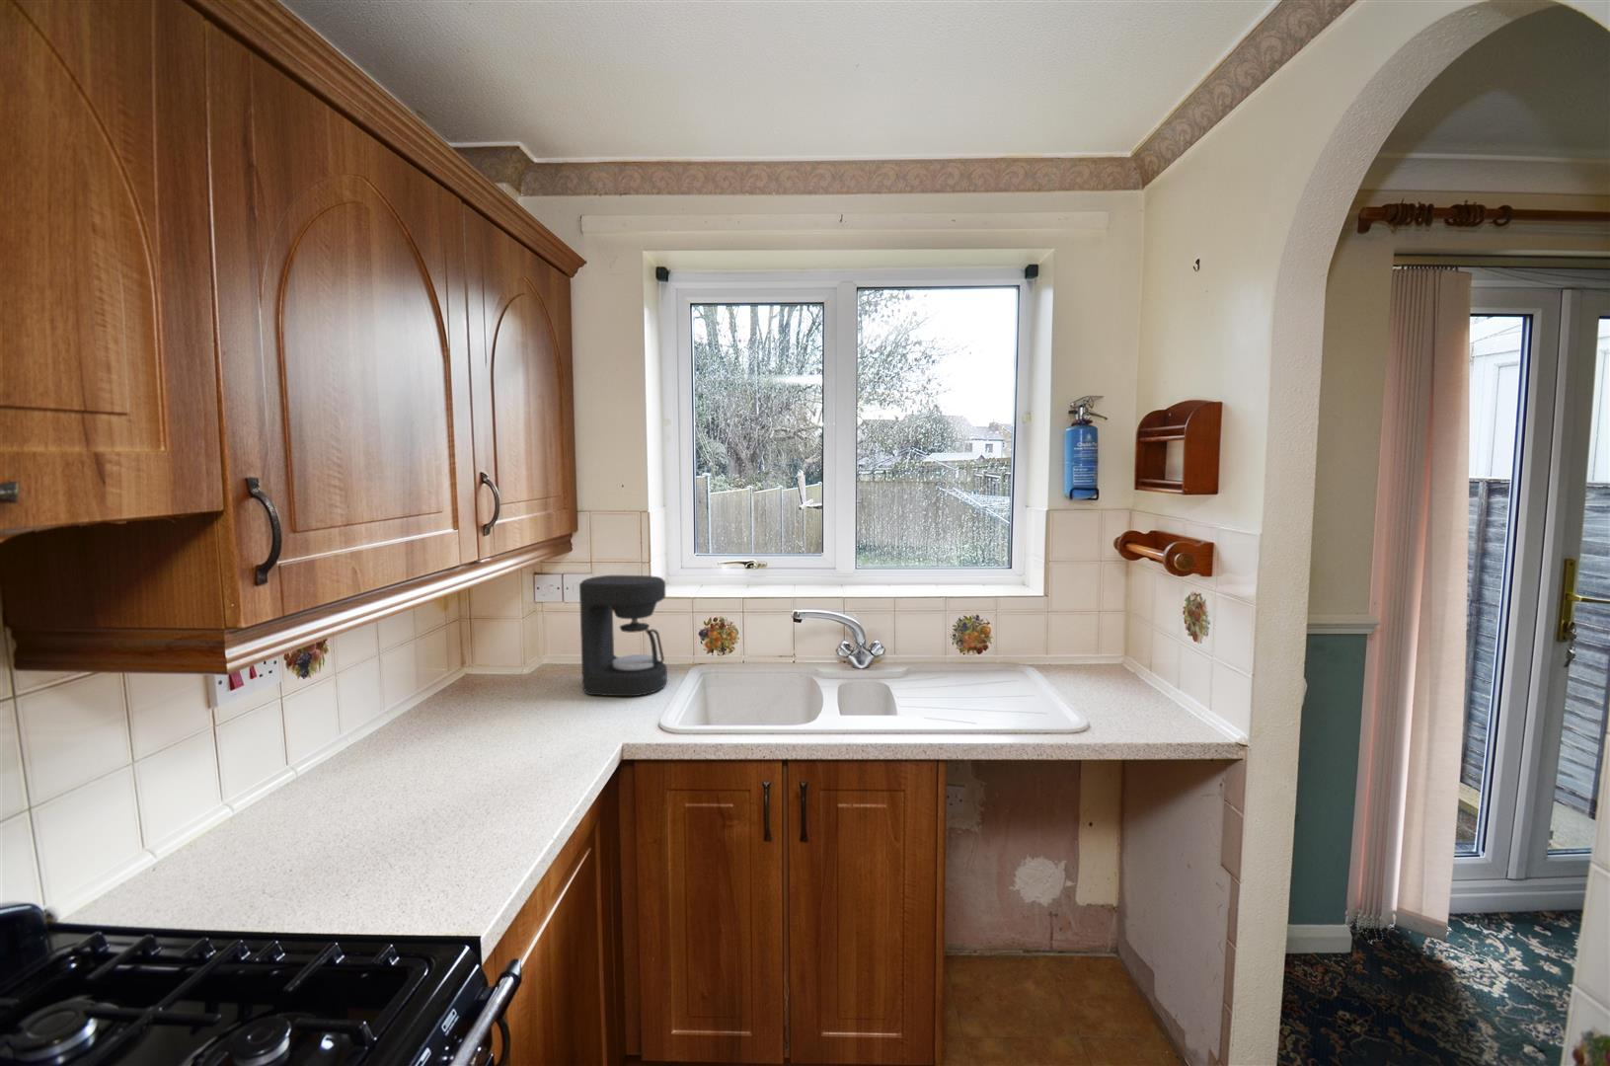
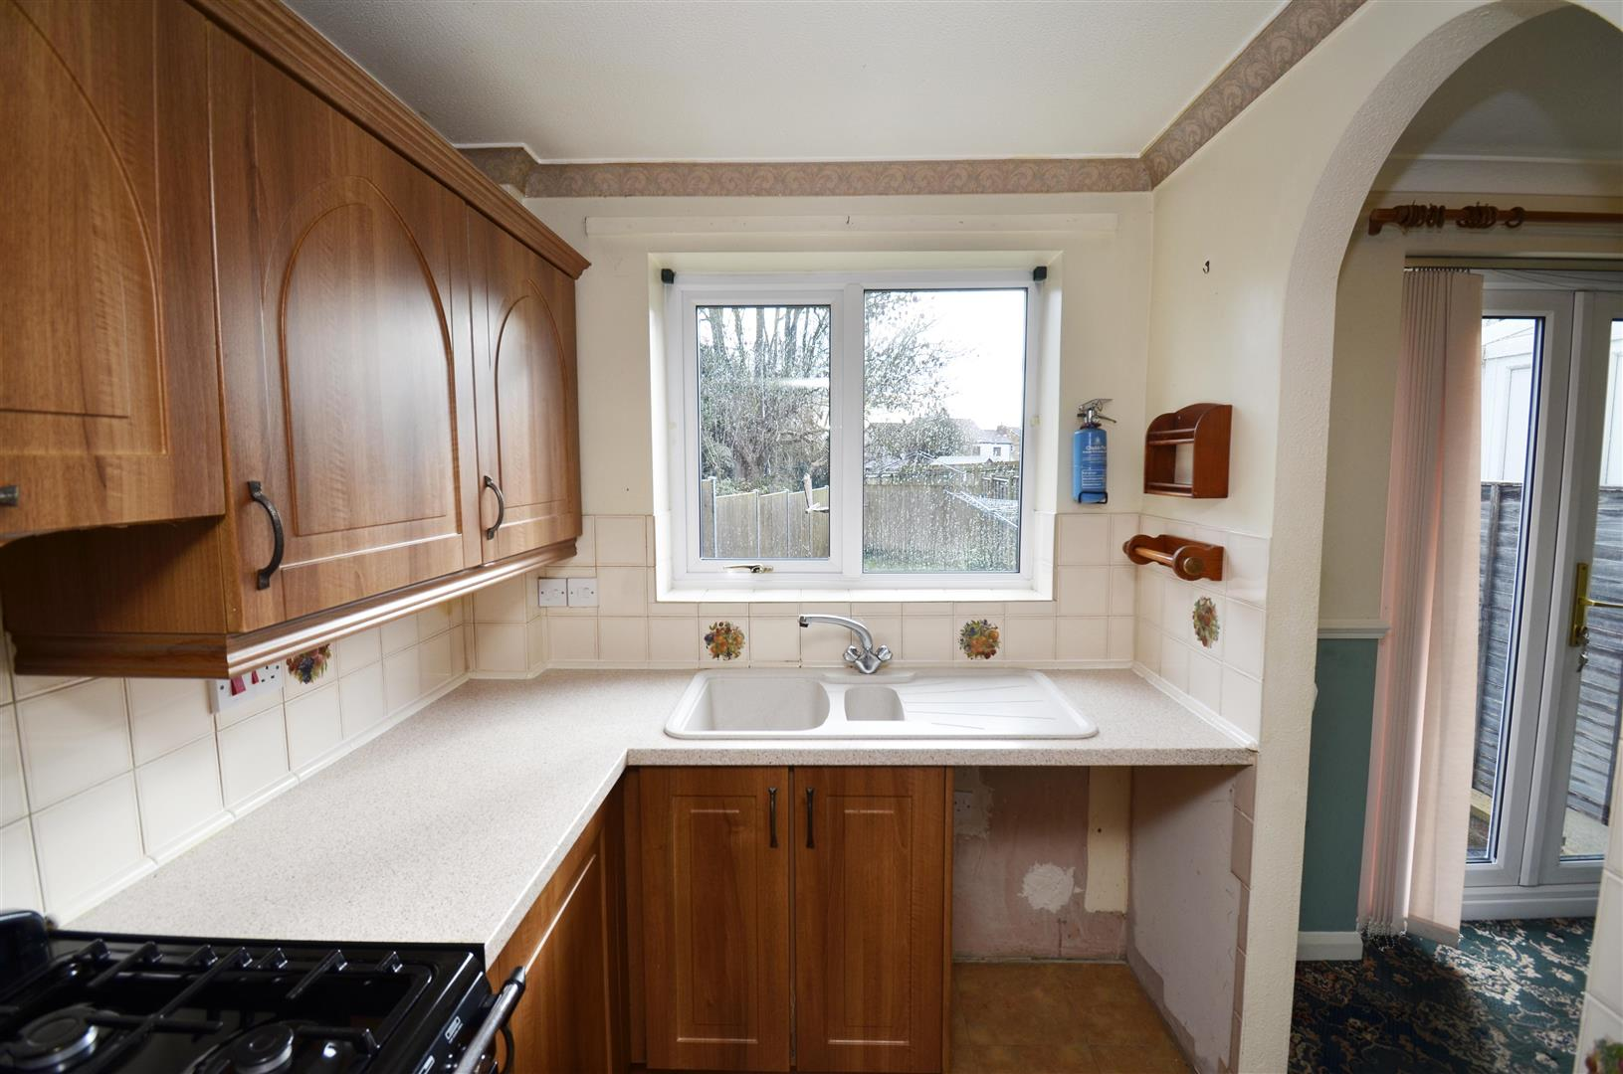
- coffee maker [578,575,669,697]
